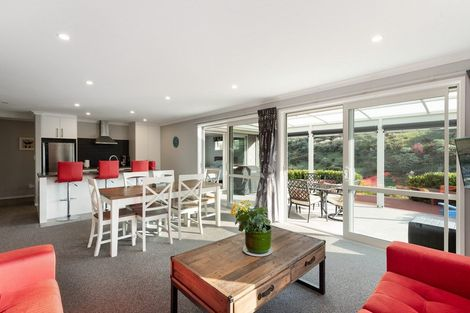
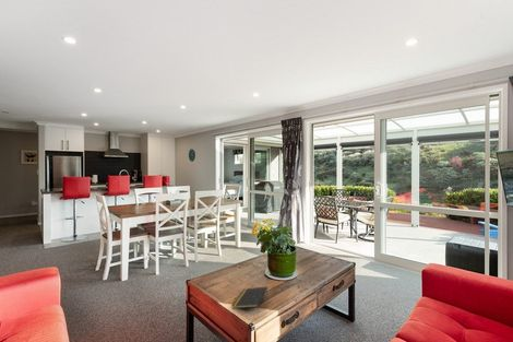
+ notepad [231,286,269,309]
